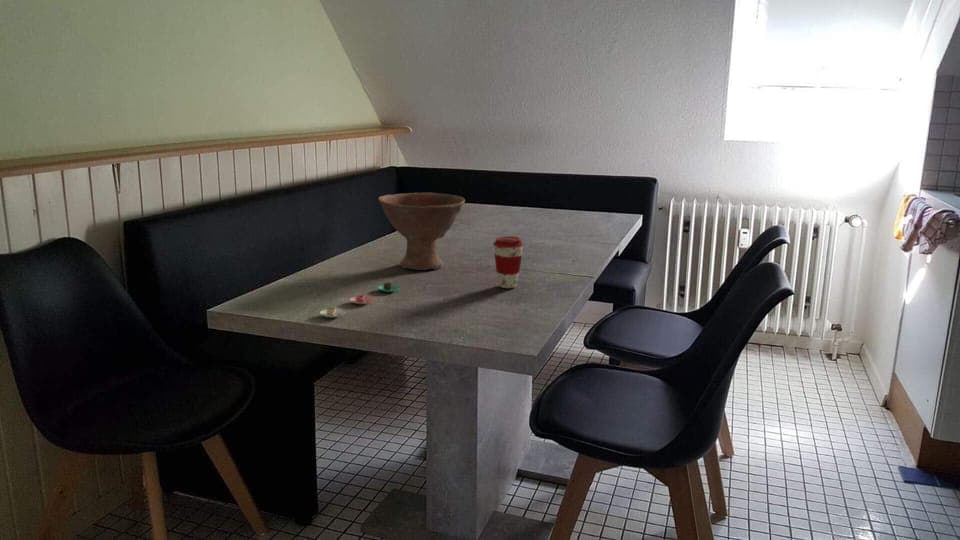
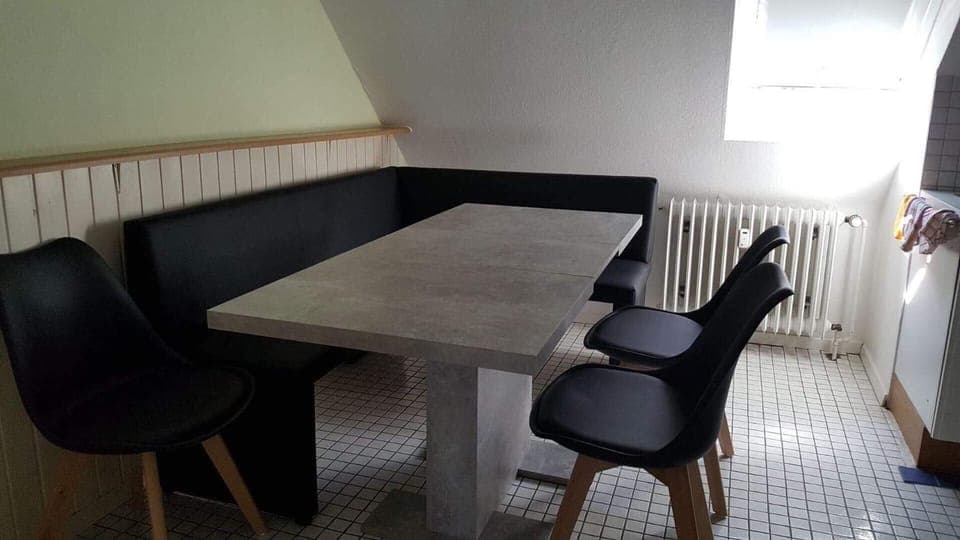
- plate [319,281,402,318]
- coffee cup [492,235,525,289]
- bowl [377,191,466,271]
